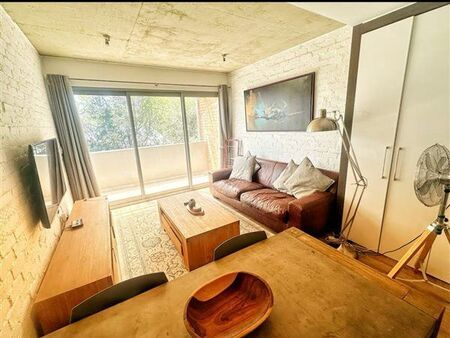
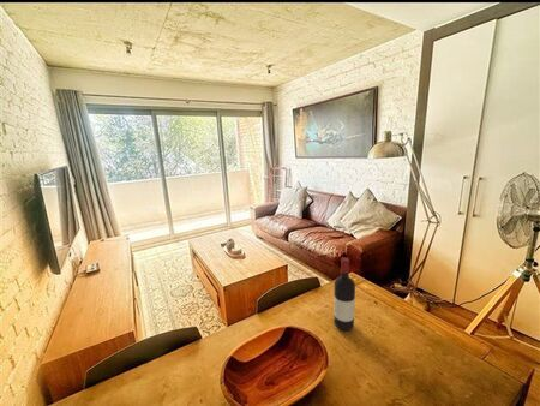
+ wine bottle [332,256,356,332]
